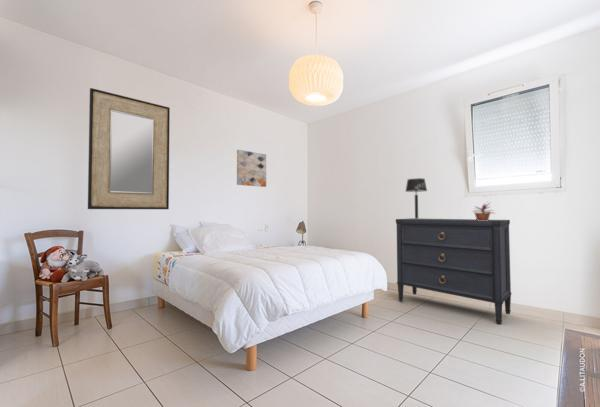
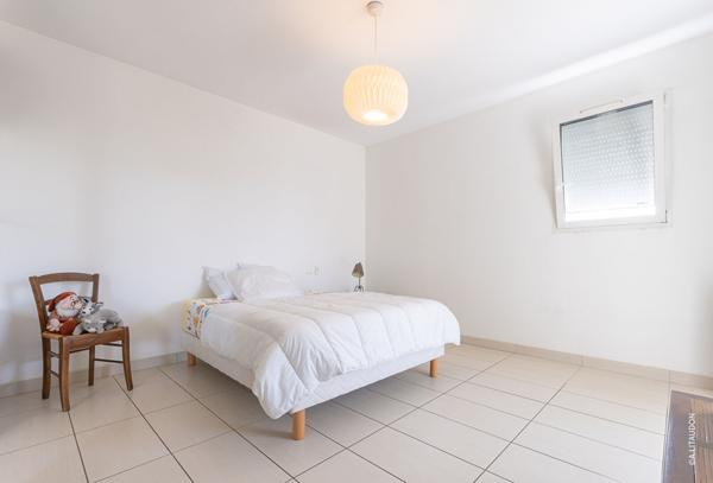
- potted plant [472,201,496,221]
- table lamp [405,177,428,219]
- wall art [236,149,267,188]
- home mirror [87,87,171,210]
- dresser [395,217,512,326]
